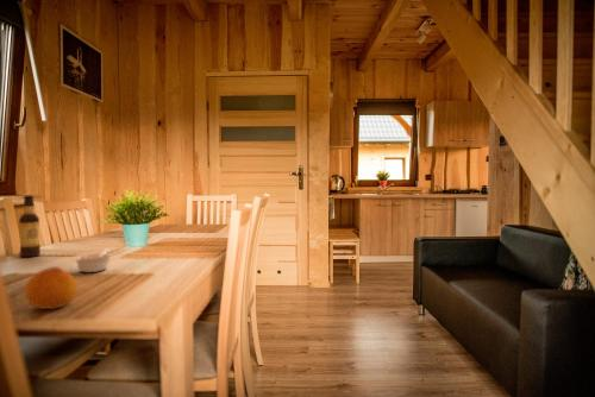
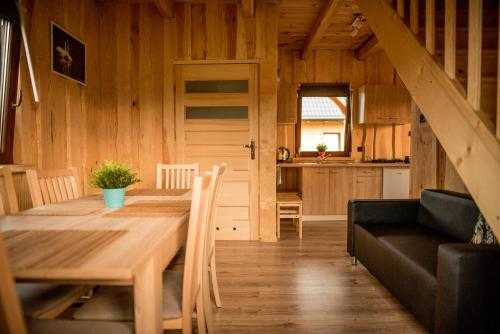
- bottle [18,194,42,258]
- fruit [24,265,79,310]
- legume [71,247,114,273]
